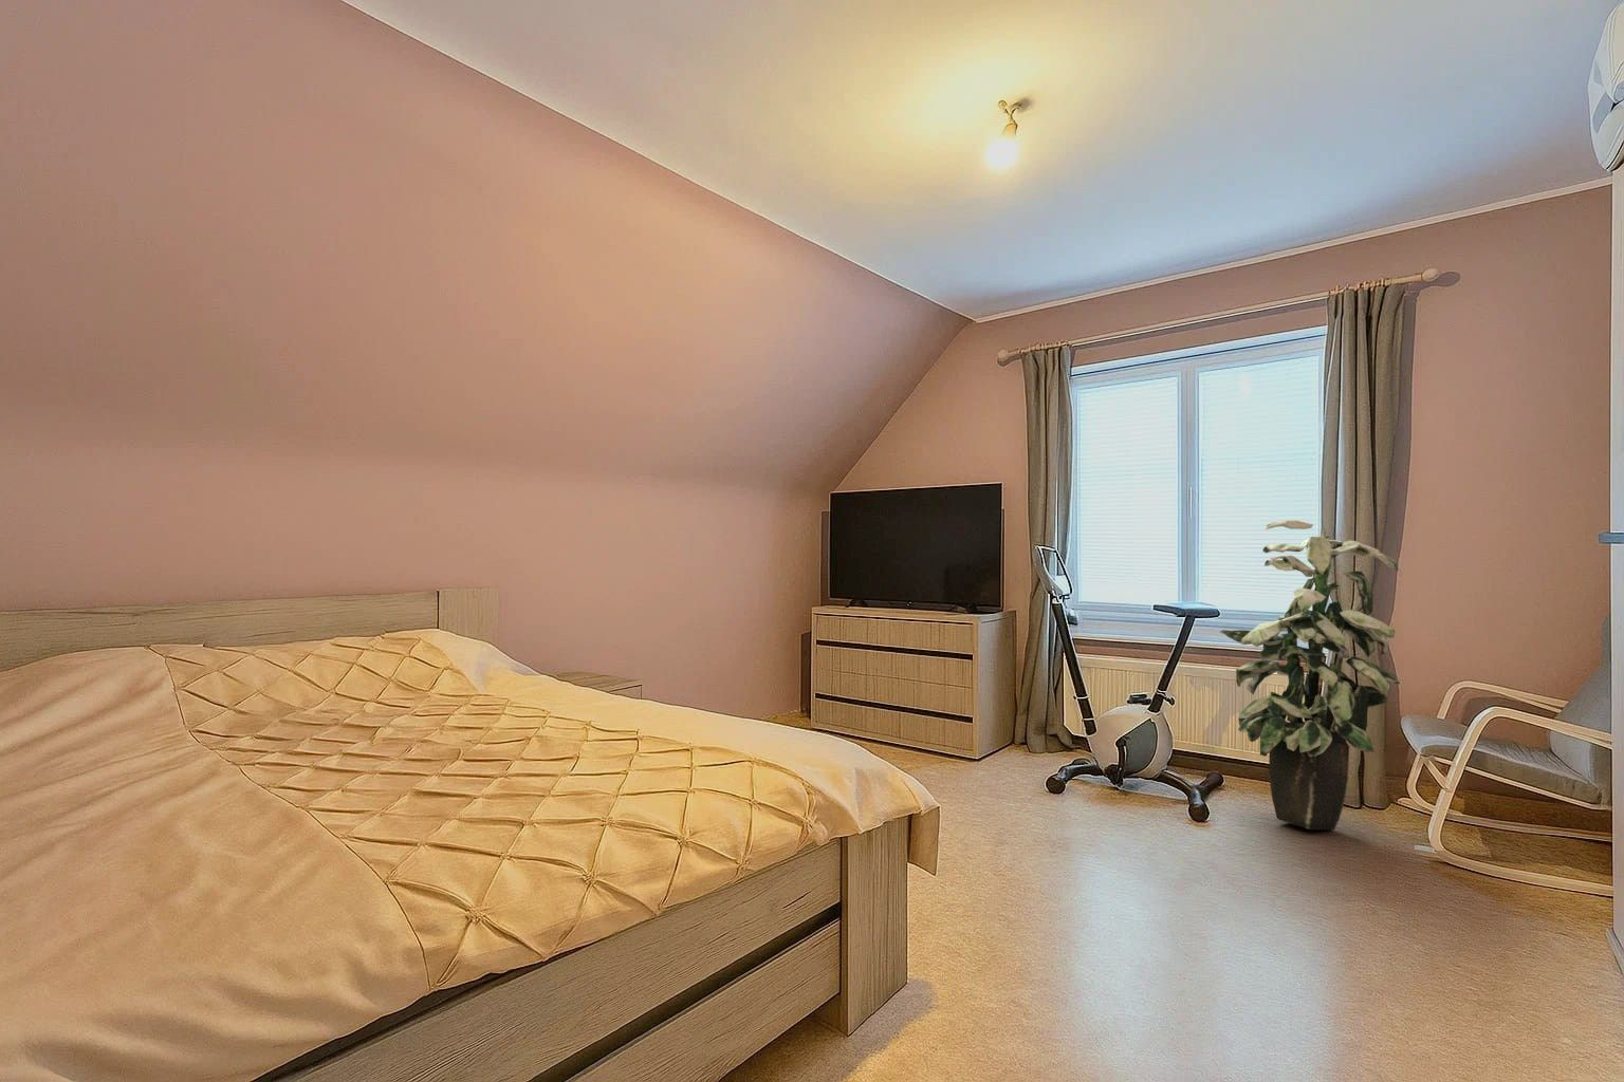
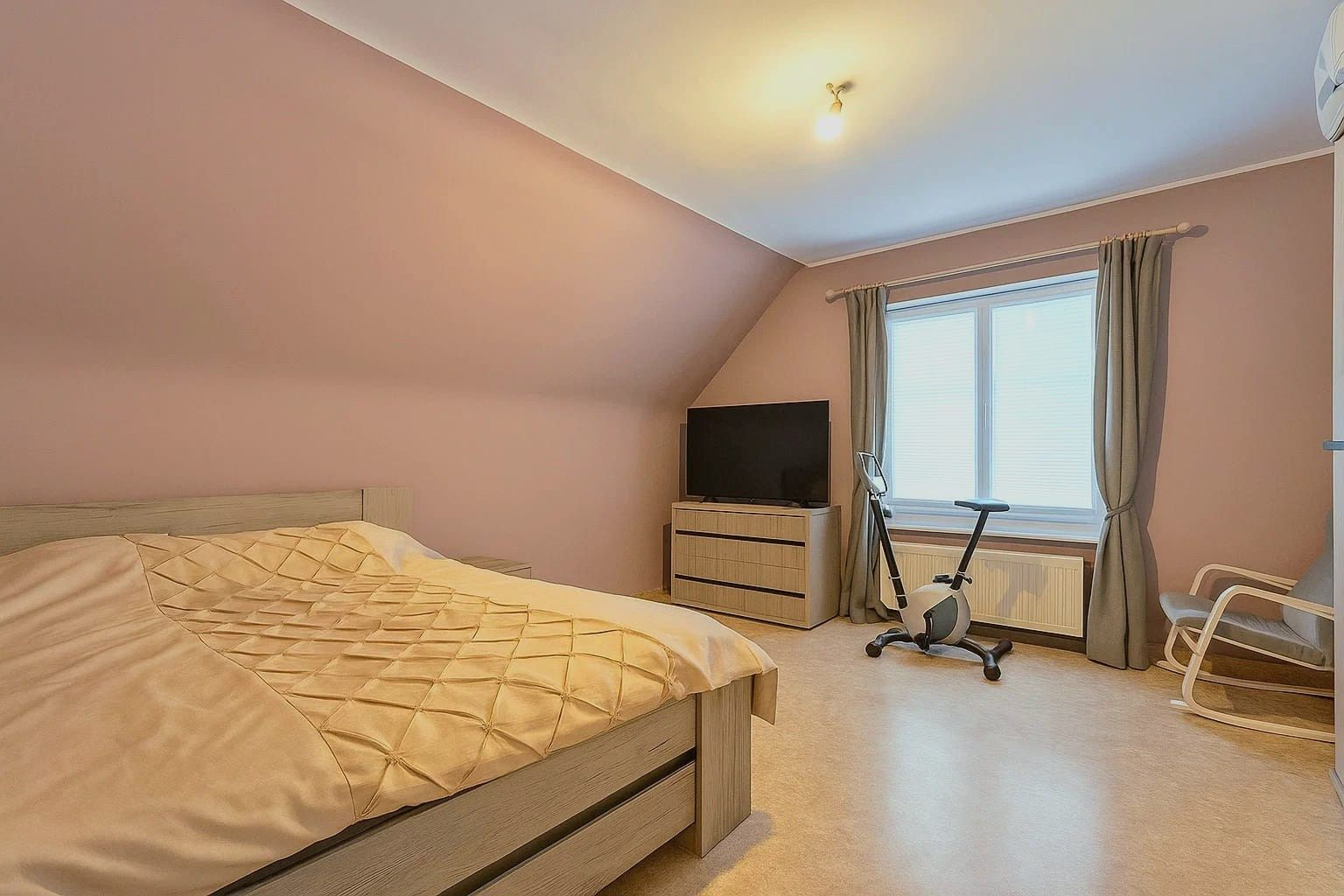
- indoor plant [1219,519,1400,831]
